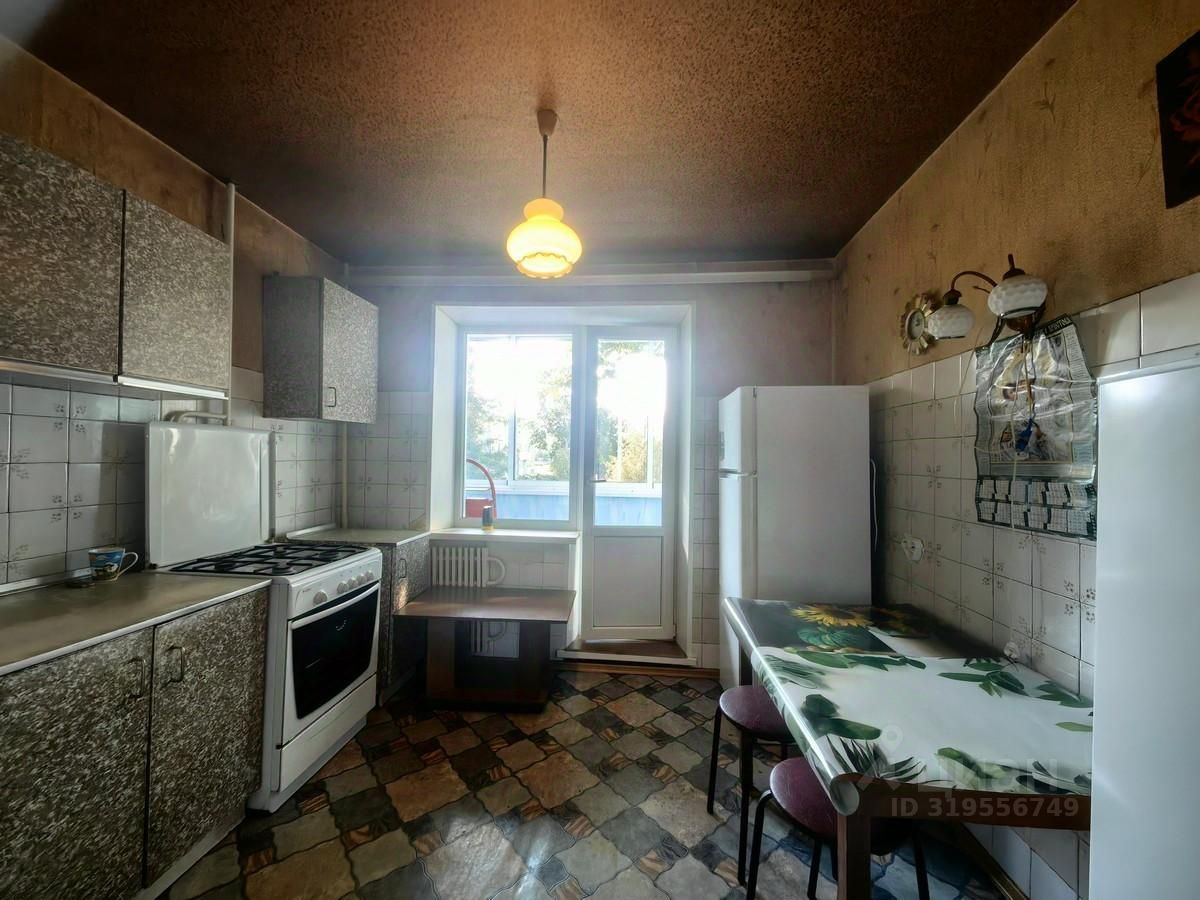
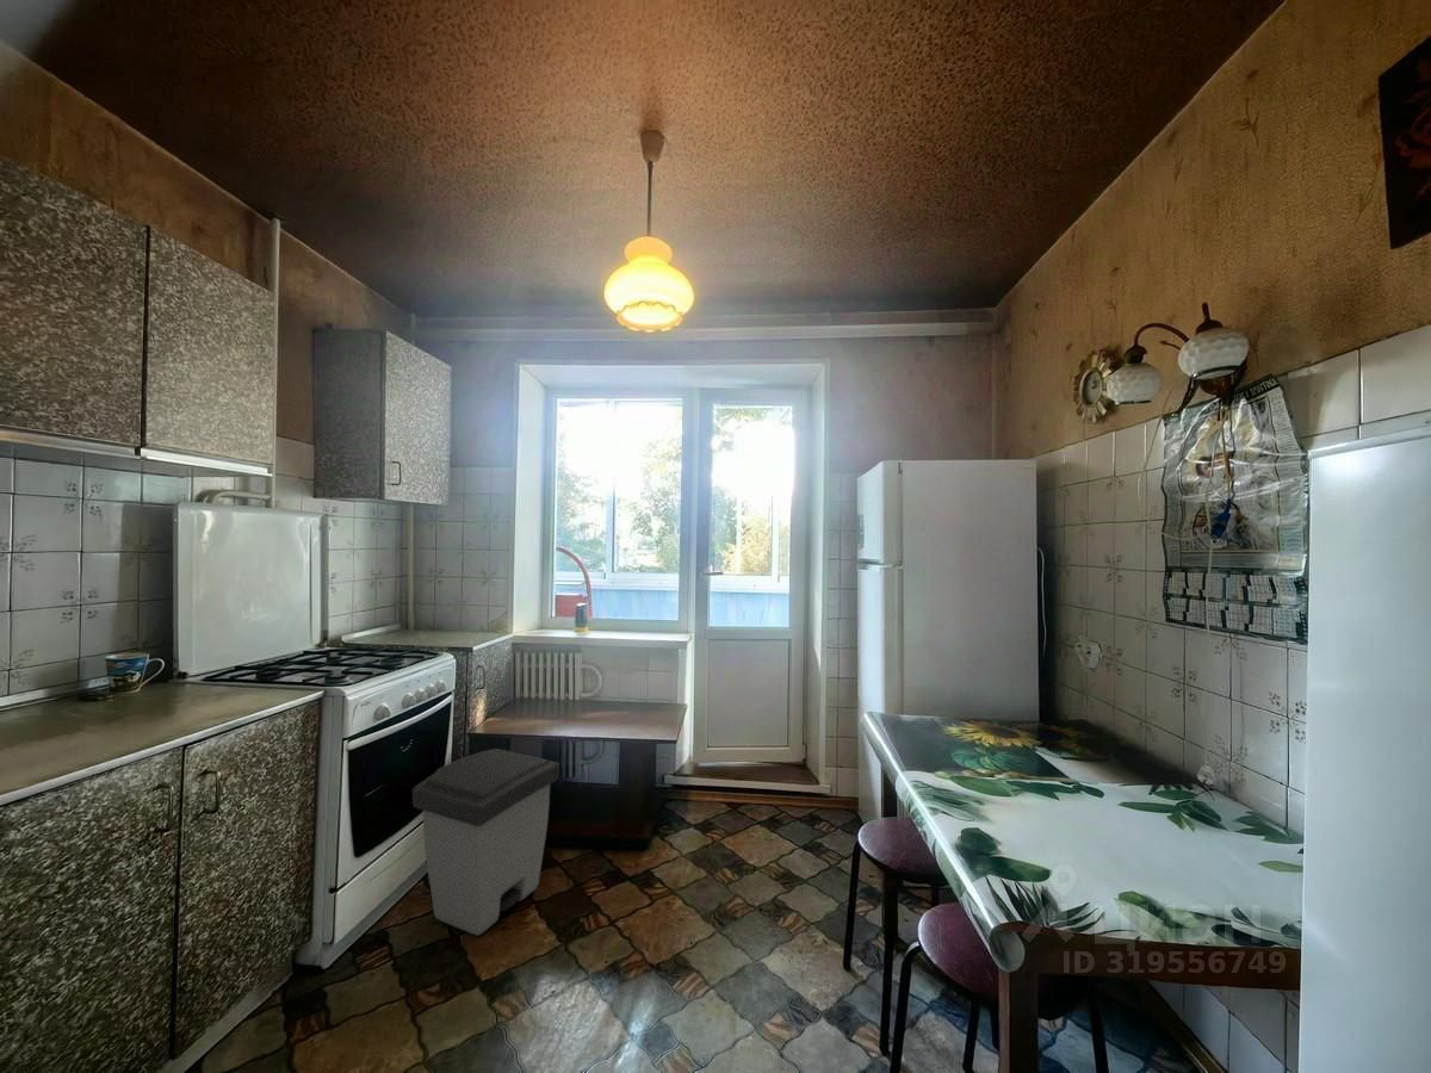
+ trash can [411,748,560,936]
